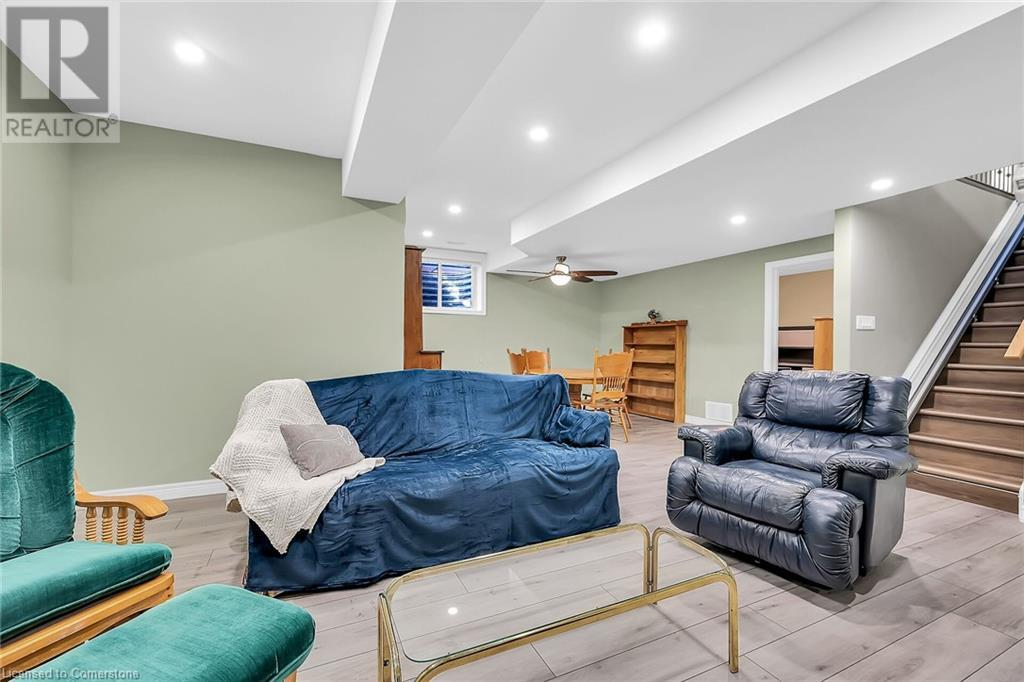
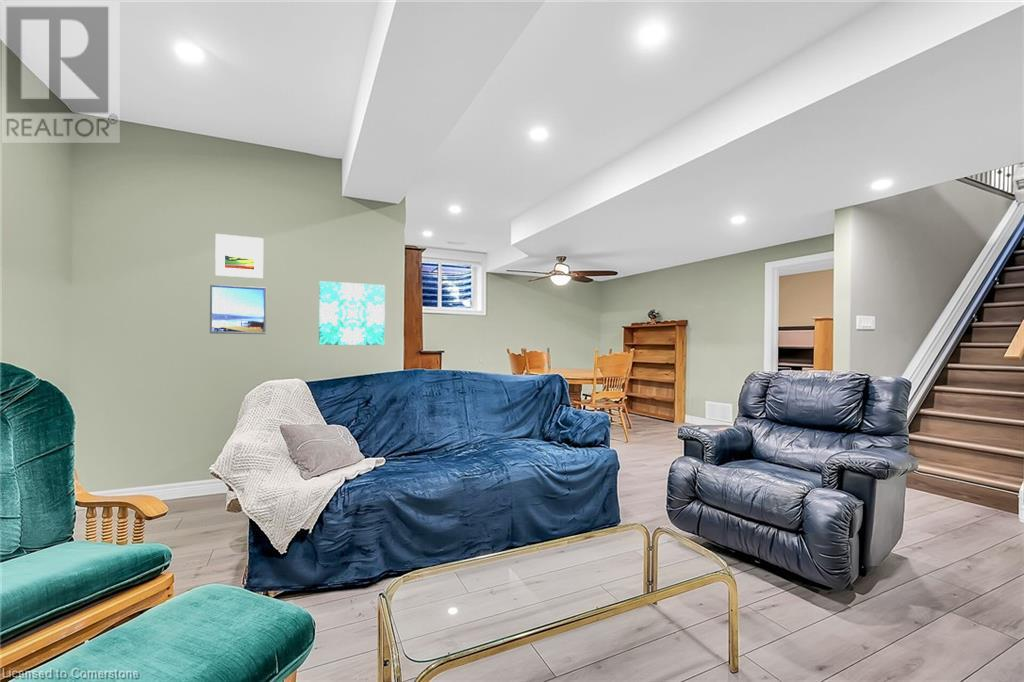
+ wall art [318,280,386,346]
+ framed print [209,284,268,335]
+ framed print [214,233,264,279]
